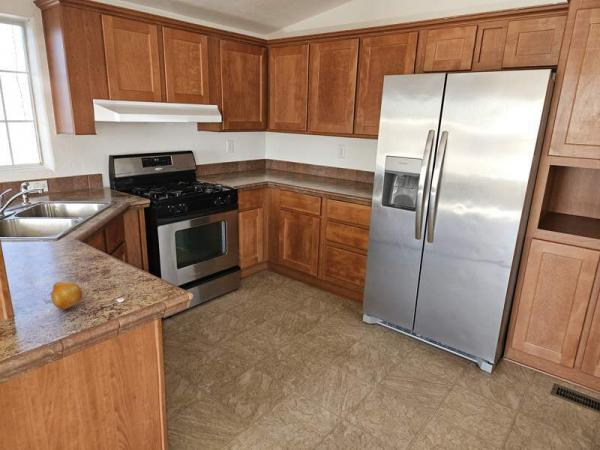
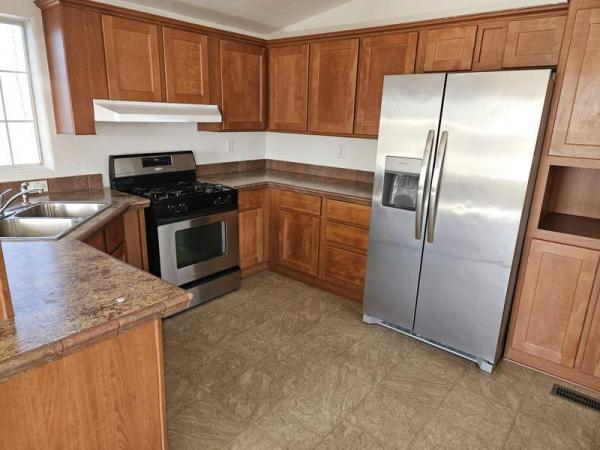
- fruit [50,281,83,310]
